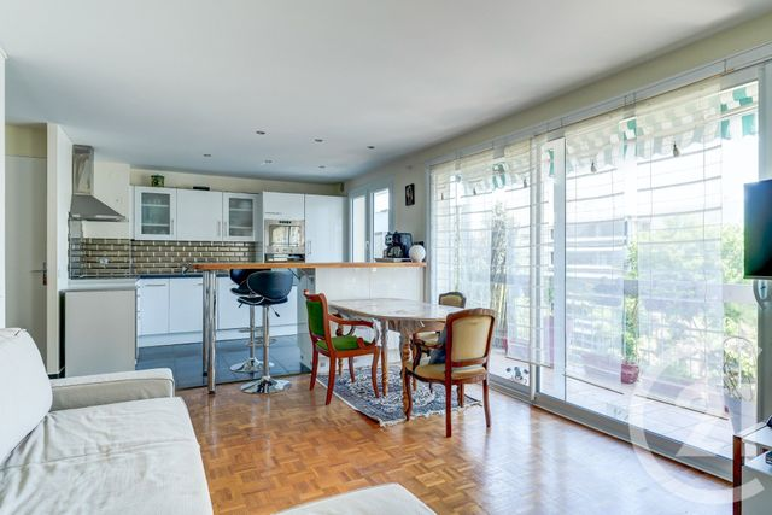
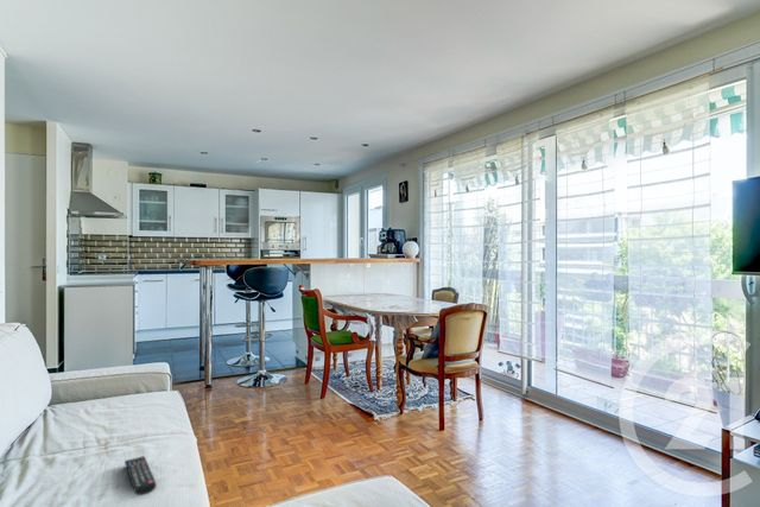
+ remote control [124,455,158,496]
